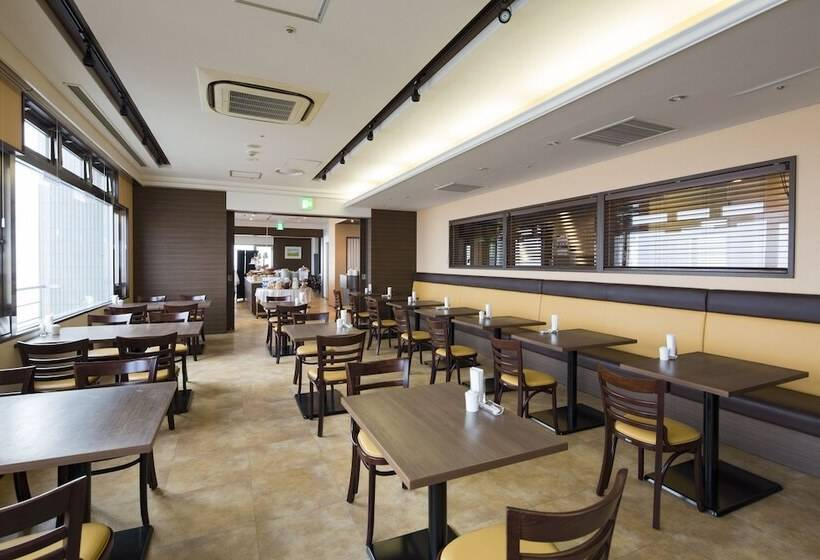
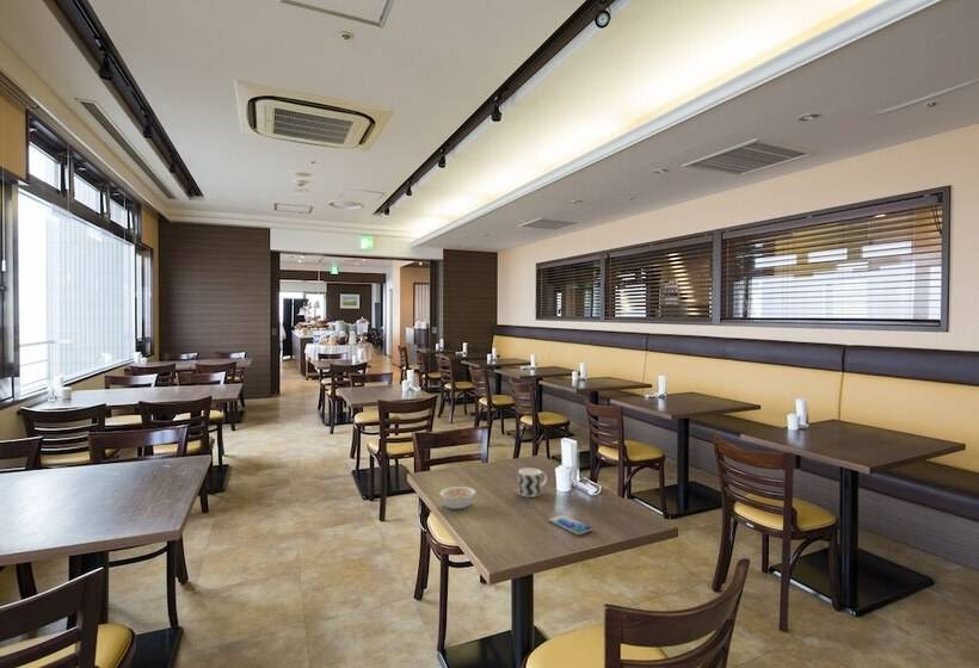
+ smartphone [548,513,593,536]
+ cup [517,466,548,499]
+ legume [438,485,481,511]
